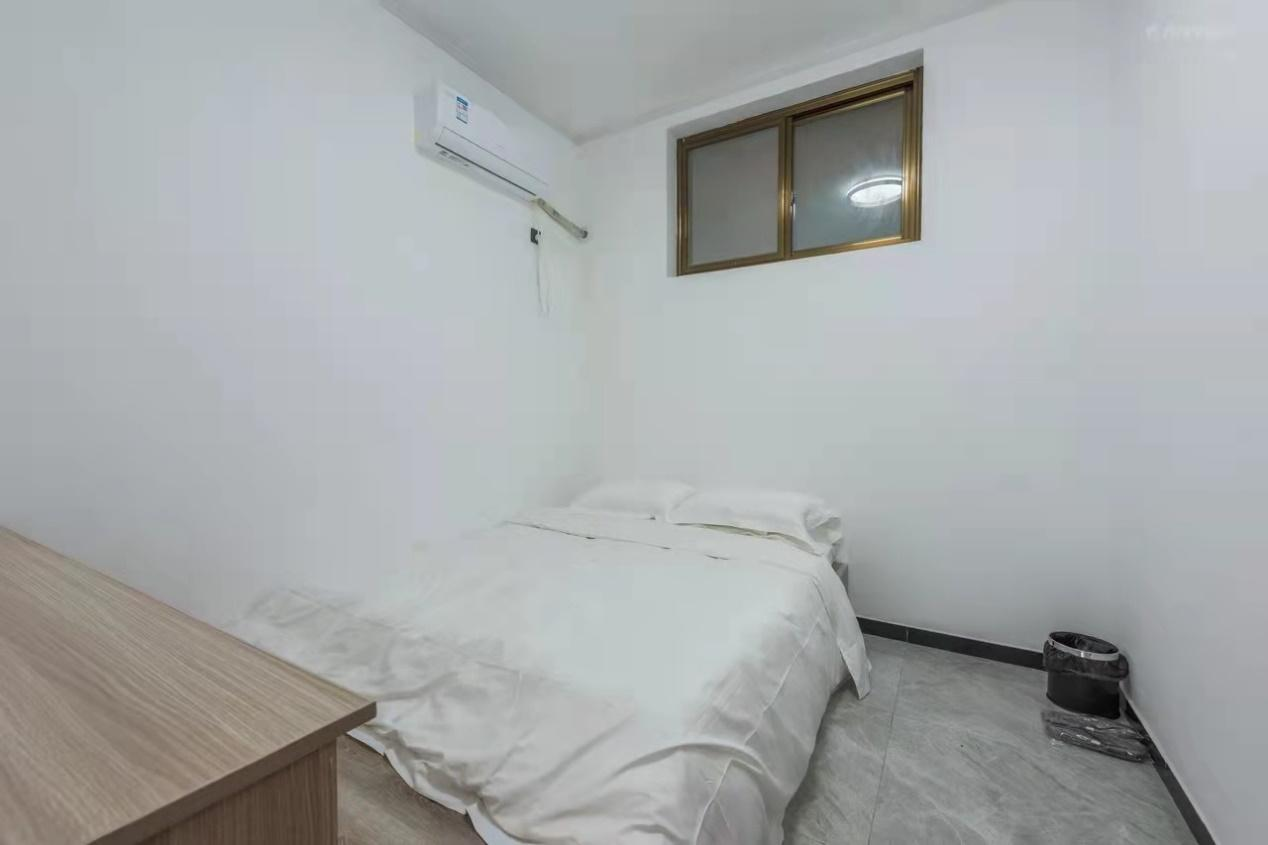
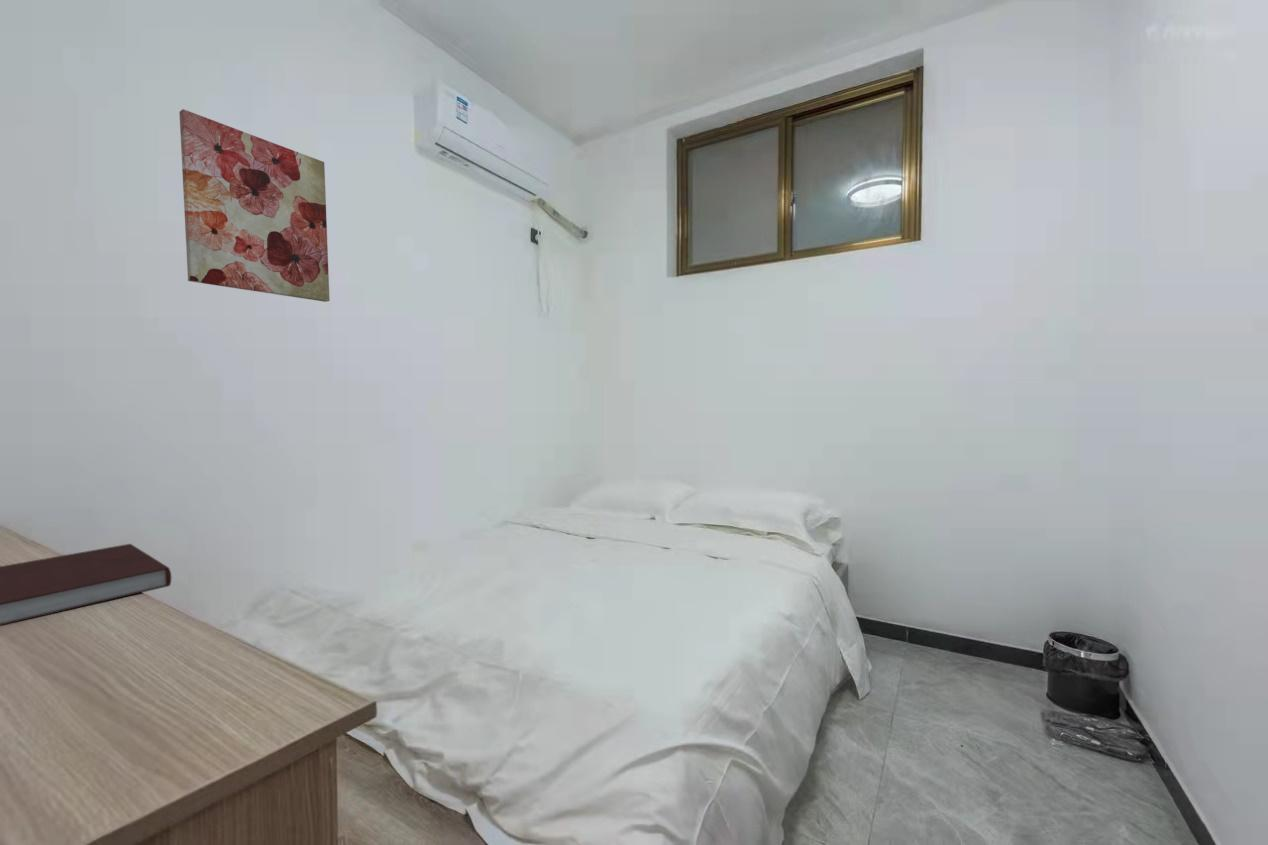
+ notebook [0,543,172,627]
+ wall art [178,108,331,303]
